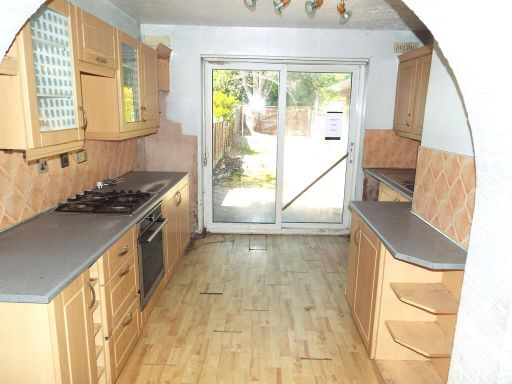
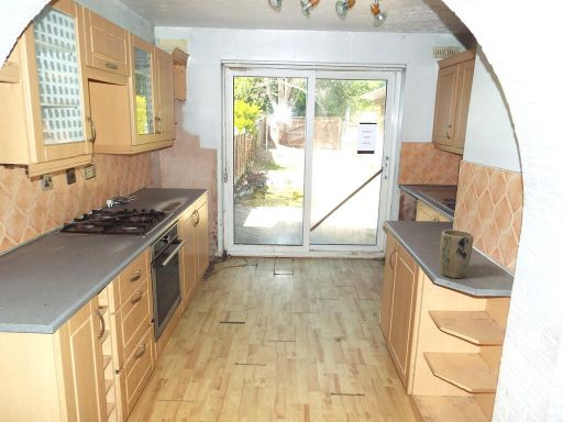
+ plant pot [439,229,474,279]
